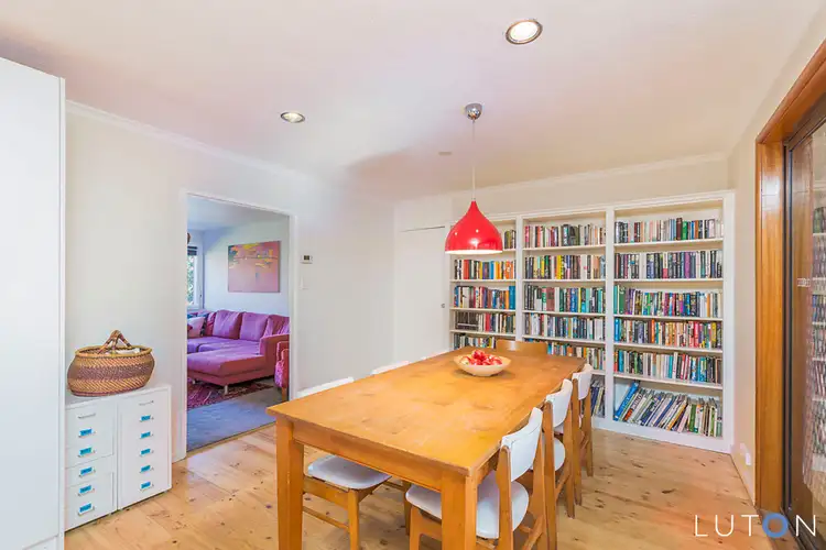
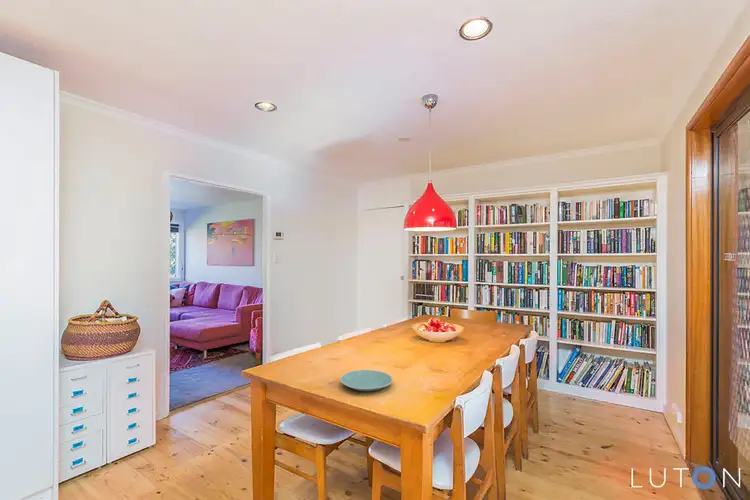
+ plate [339,369,394,392]
